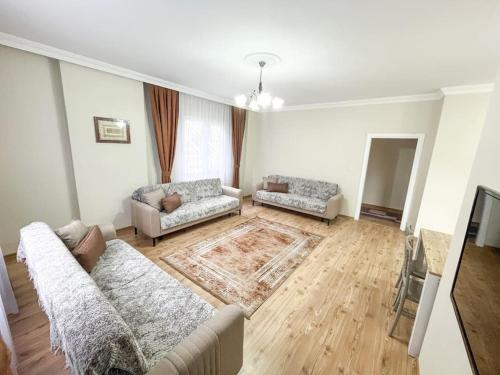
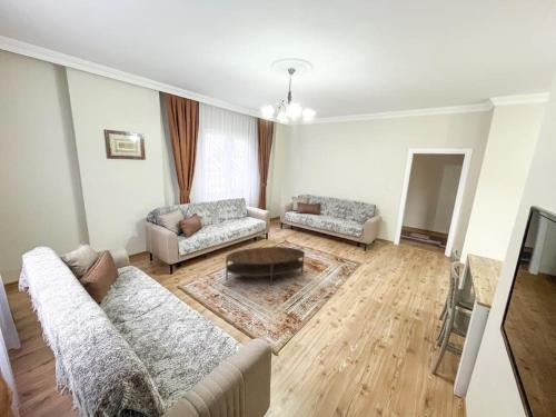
+ coffee table [225,246,306,287]
